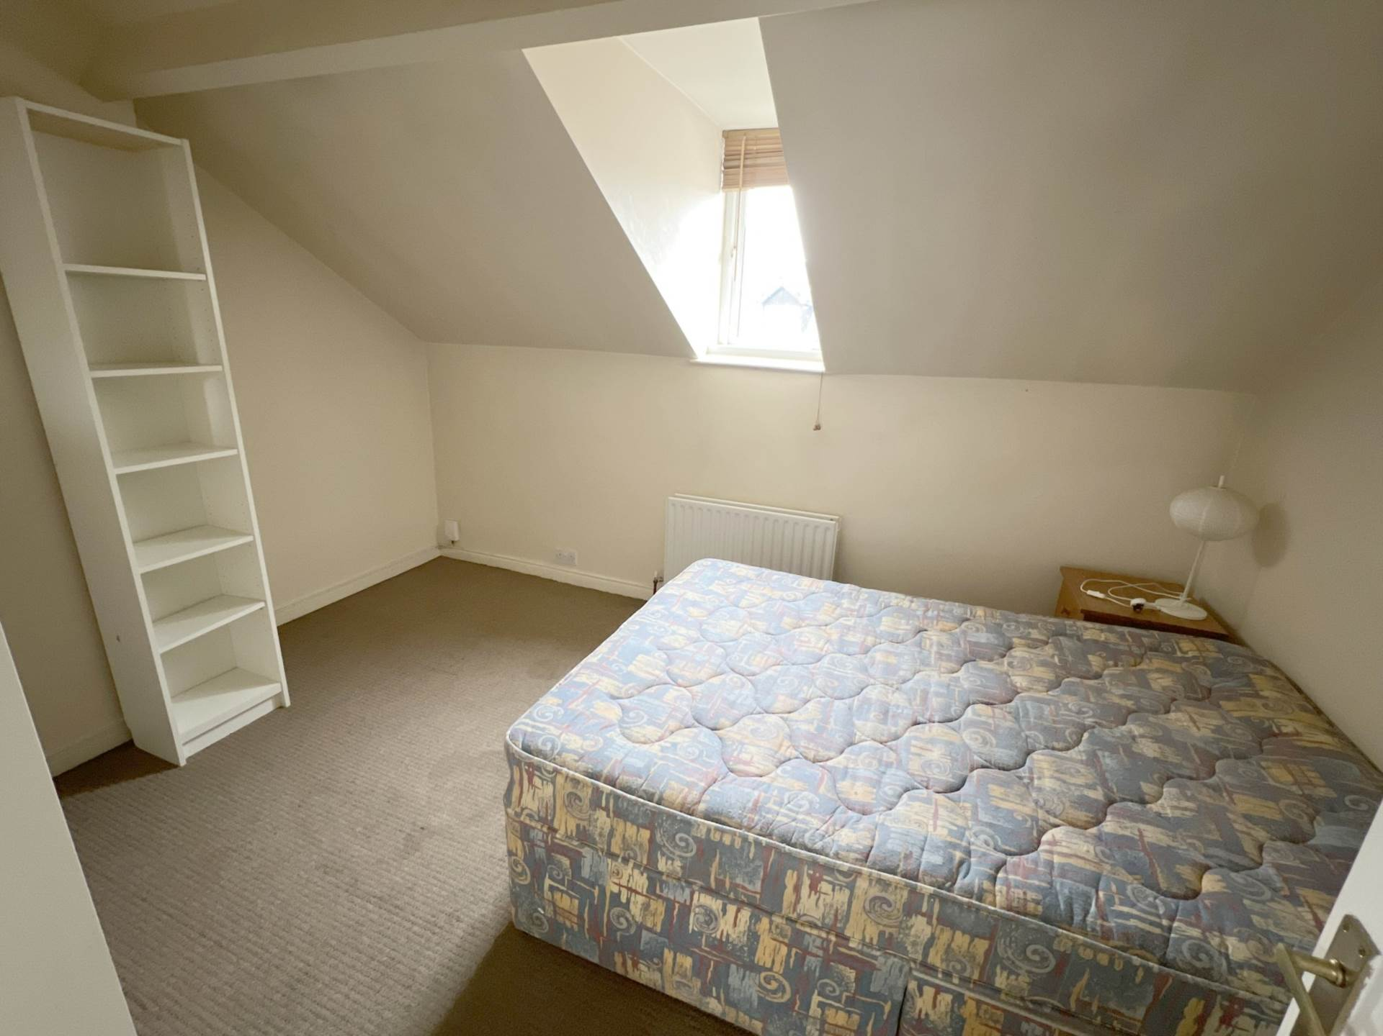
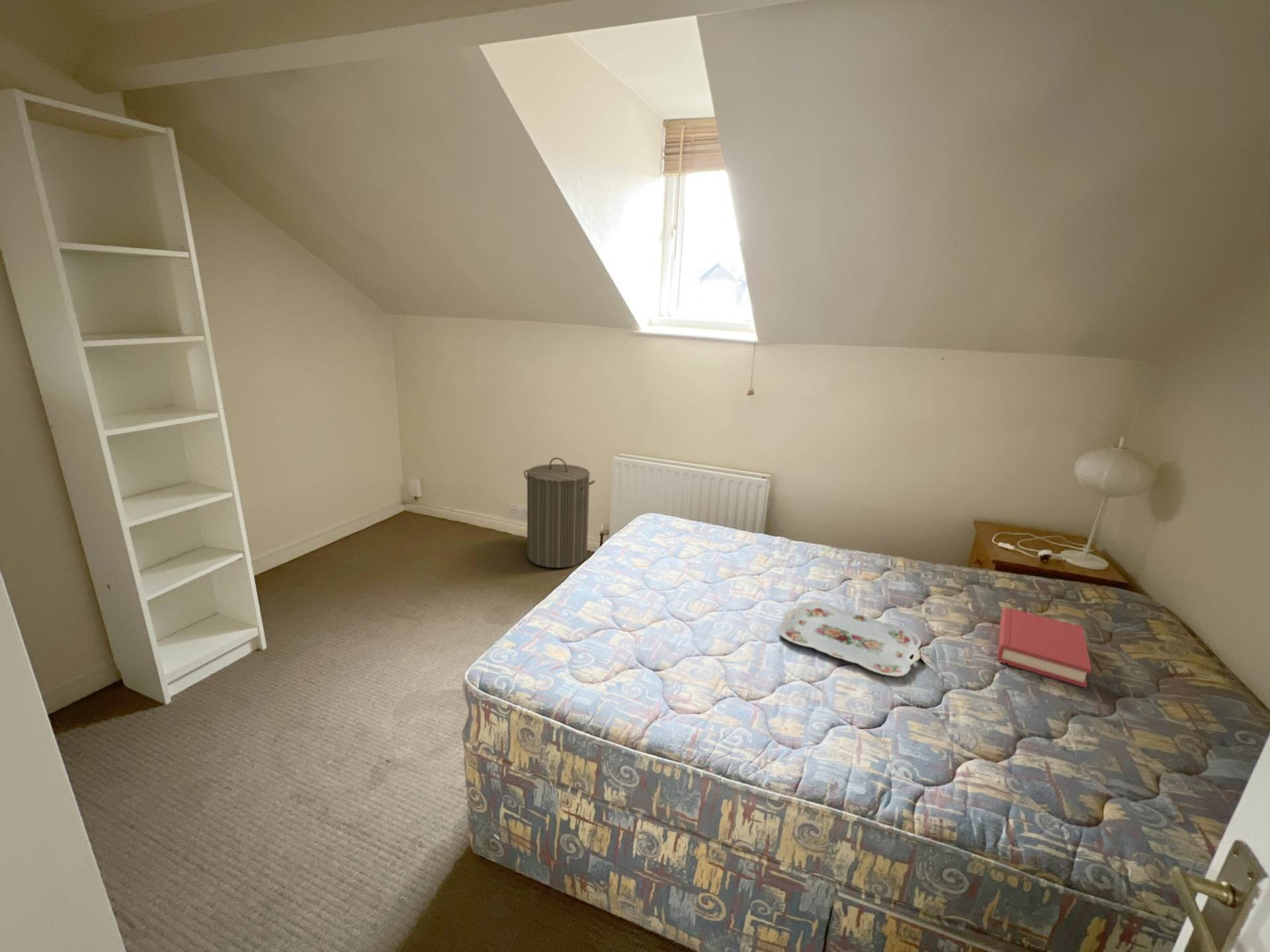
+ laundry hamper [523,457,596,569]
+ hardback book [996,606,1092,688]
+ serving tray [777,601,922,678]
